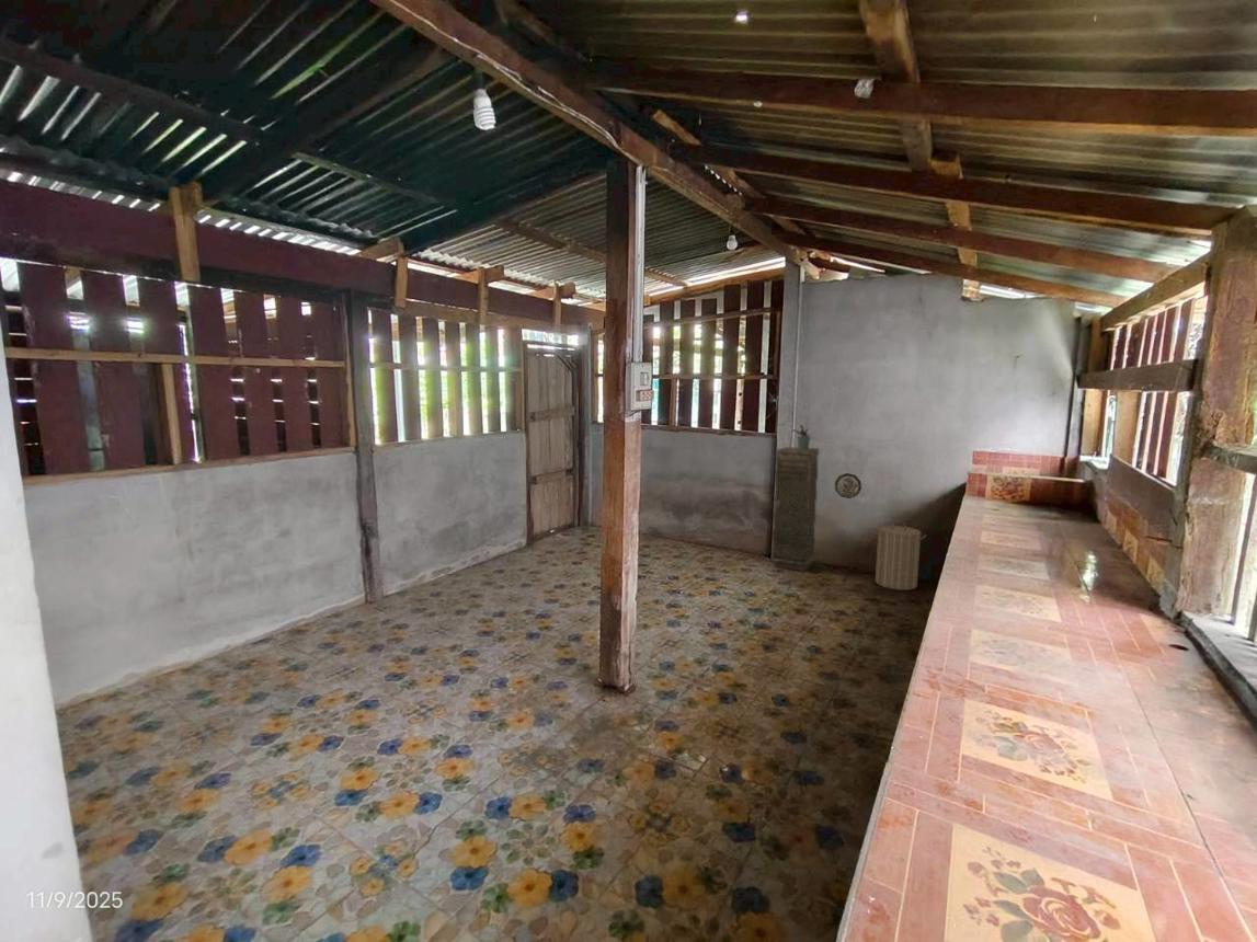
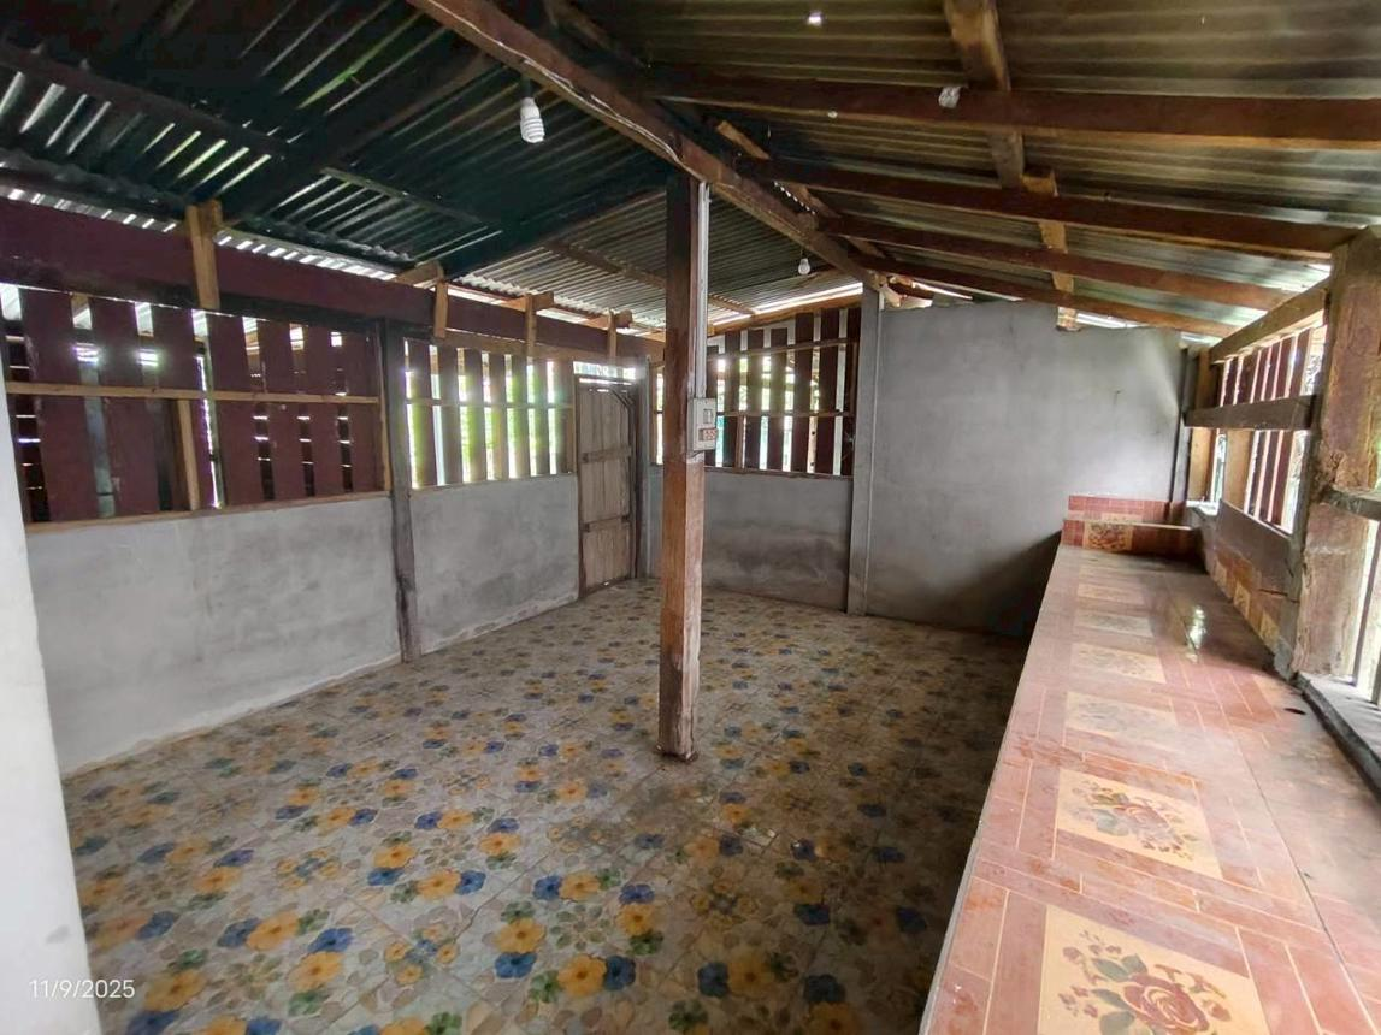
- potted plant [791,424,812,450]
- laundry hamper [872,520,927,591]
- decorative plate [834,472,862,499]
- storage cabinet [770,446,820,573]
